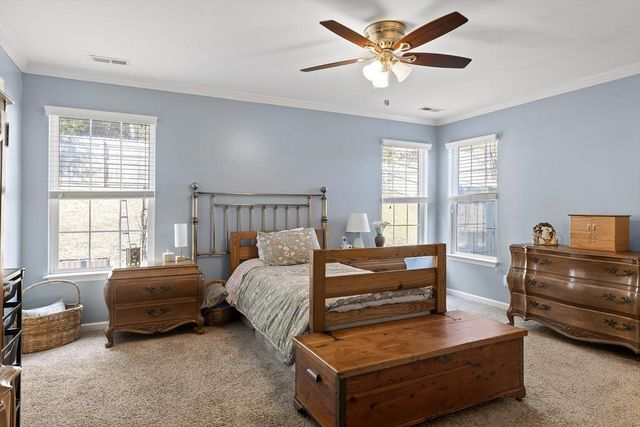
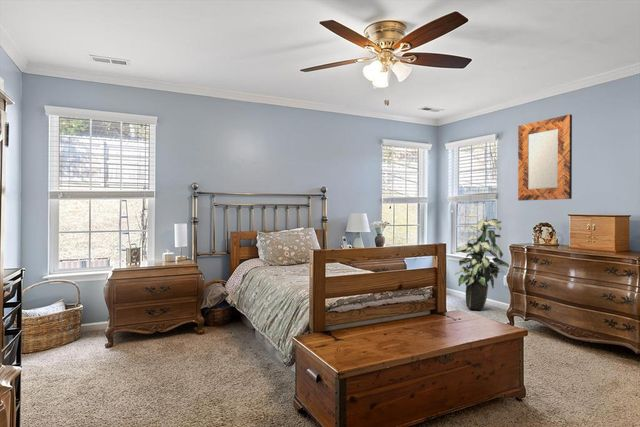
+ home mirror [517,113,573,202]
+ indoor plant [454,213,510,312]
